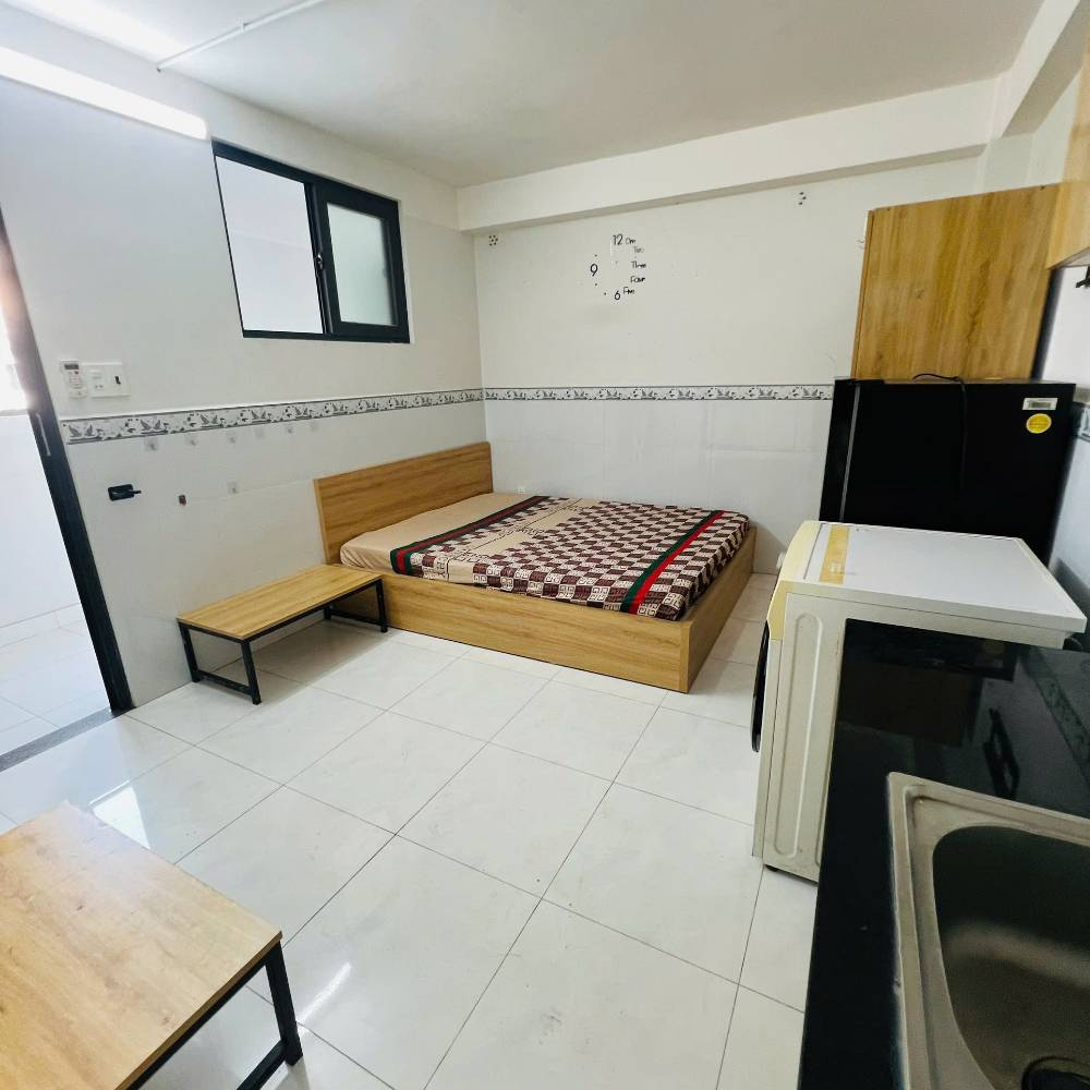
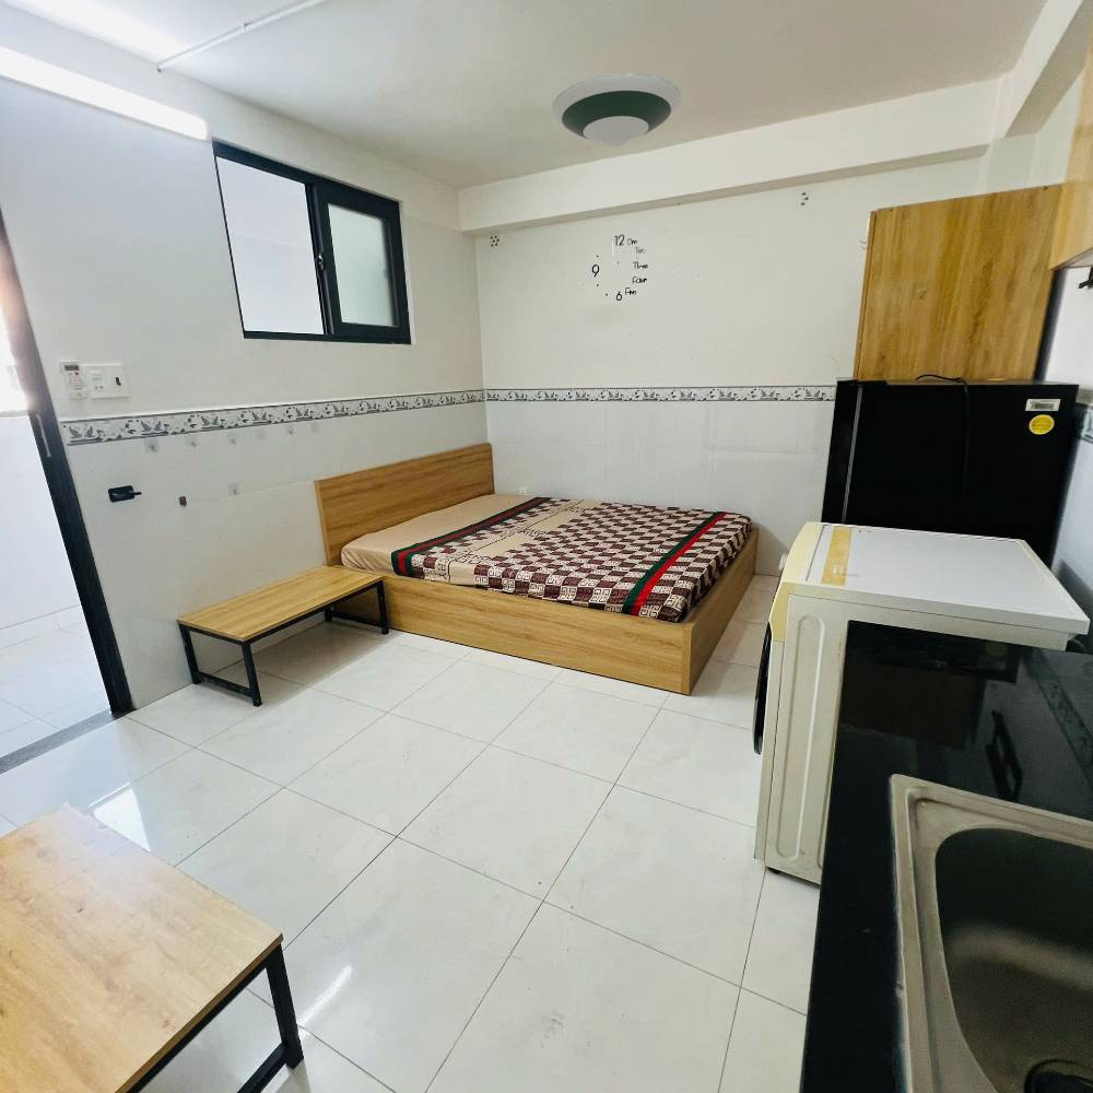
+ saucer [551,72,682,148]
